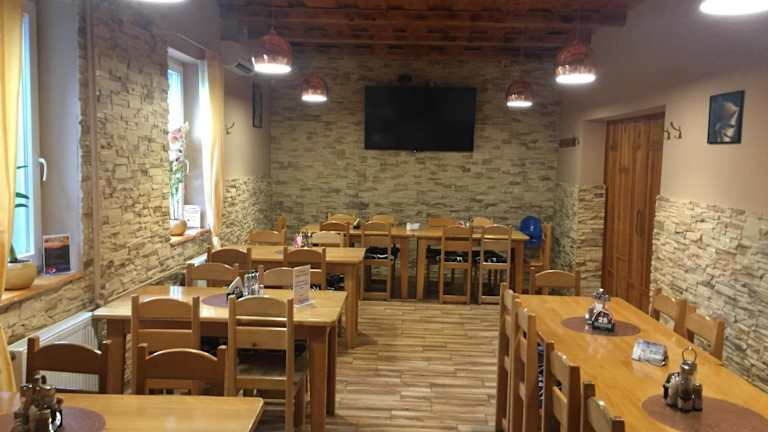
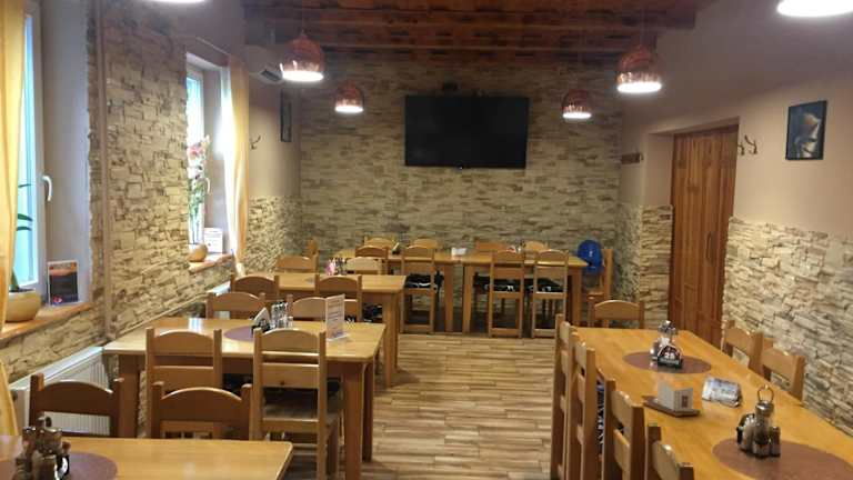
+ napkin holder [641,378,701,418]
